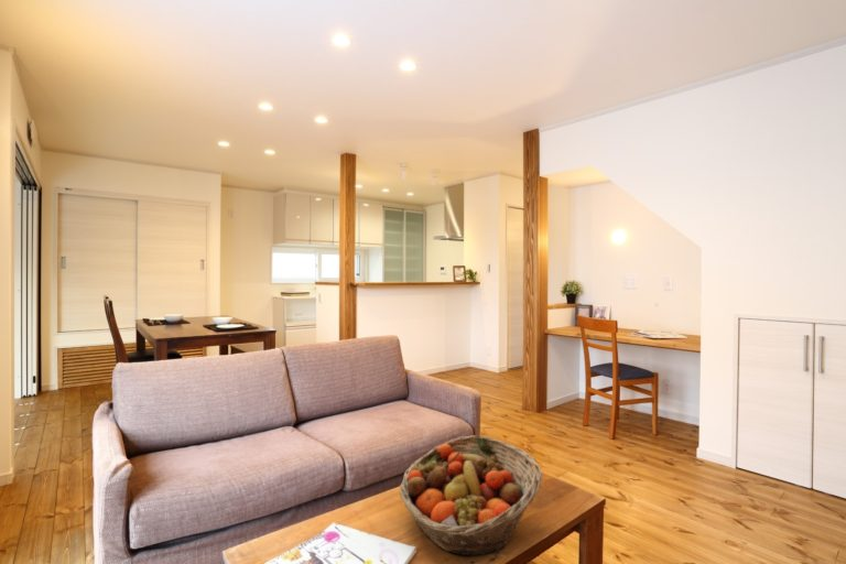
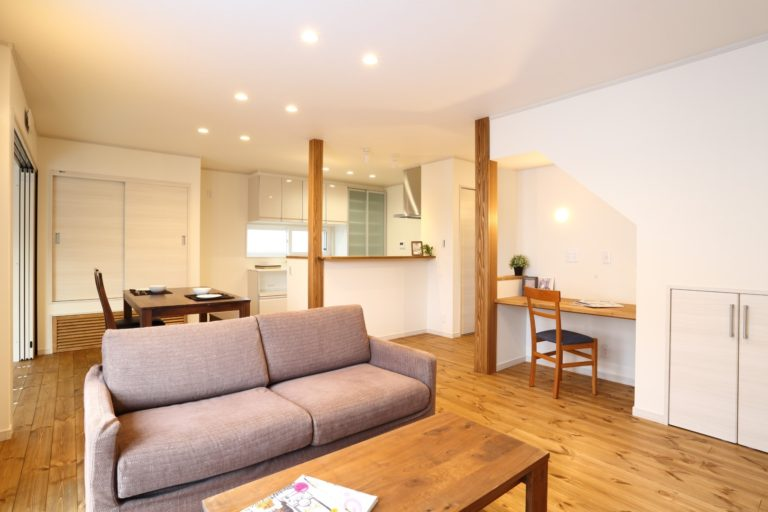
- fruit basket [399,434,543,556]
